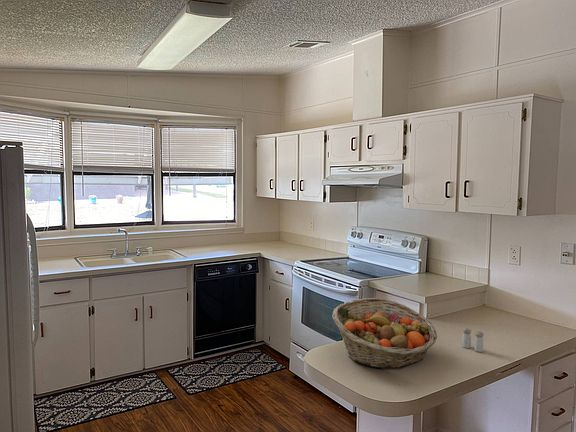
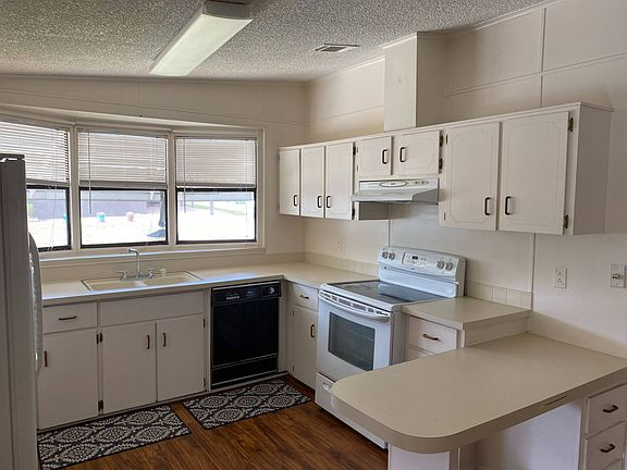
- salt and pepper shaker [461,327,485,353]
- fruit basket [331,297,438,370]
